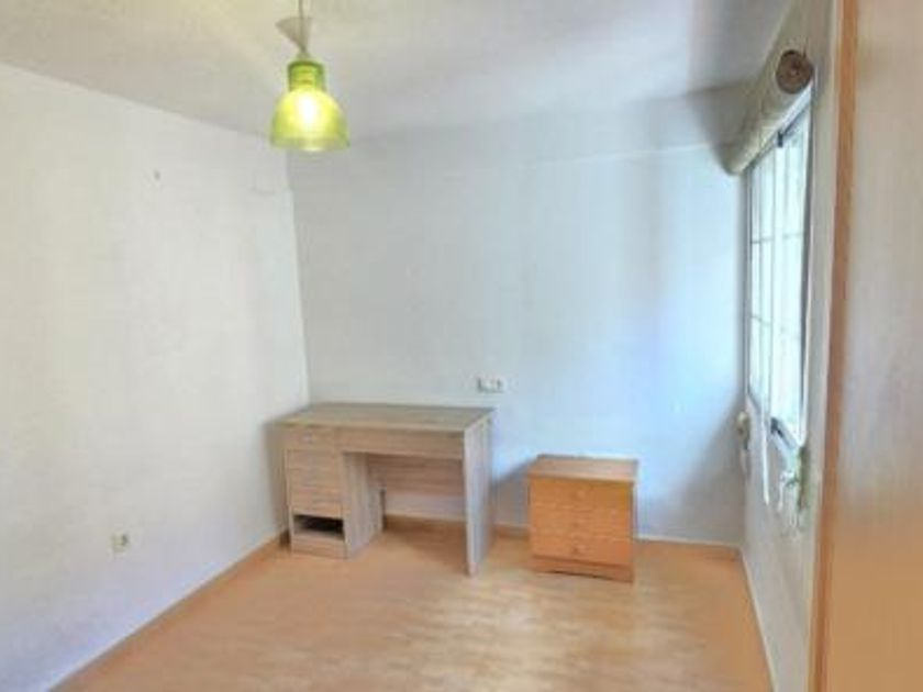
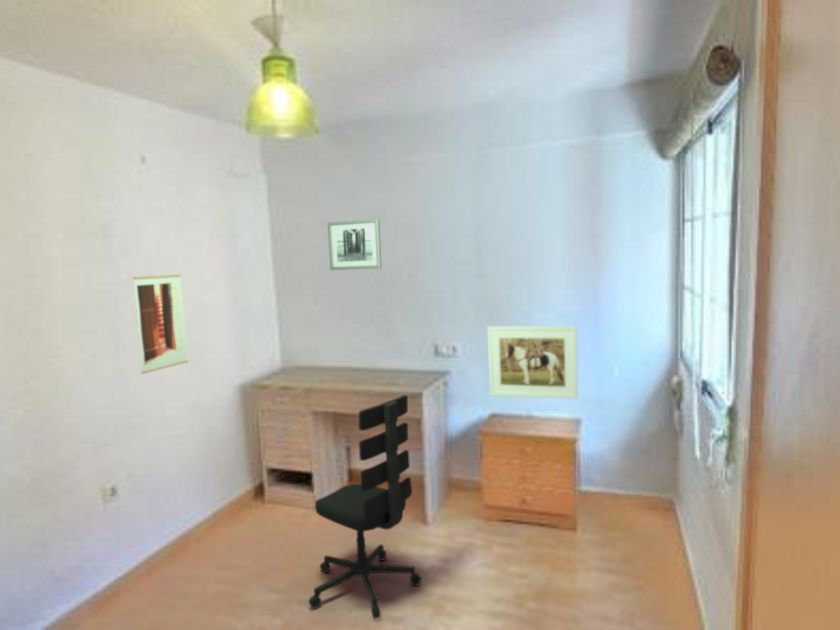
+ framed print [487,325,579,400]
+ wall art [327,218,383,271]
+ office chair [308,394,422,619]
+ wall art [132,274,189,375]
